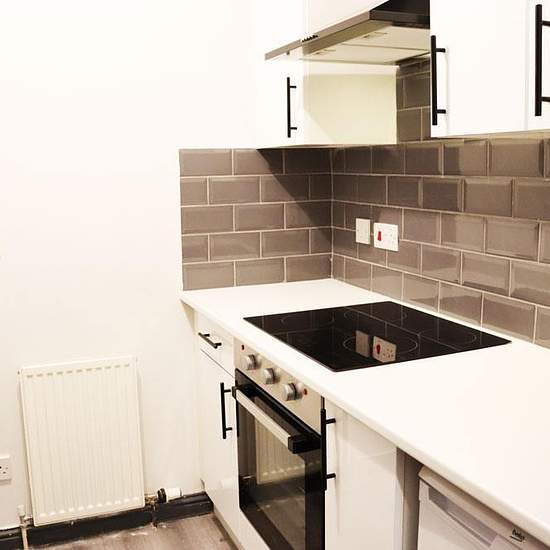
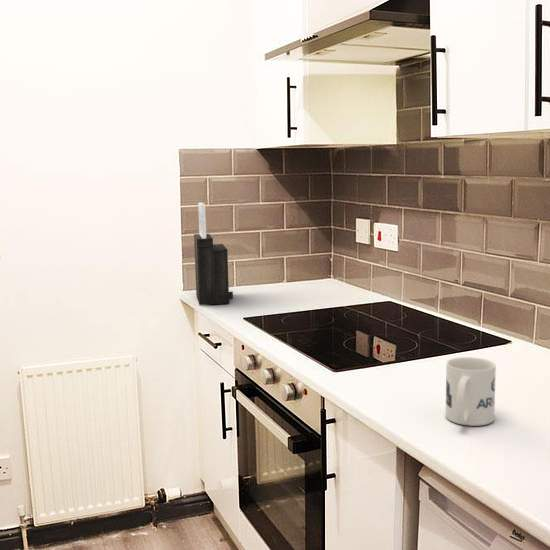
+ mug [445,356,497,427]
+ knife block [193,201,234,306]
